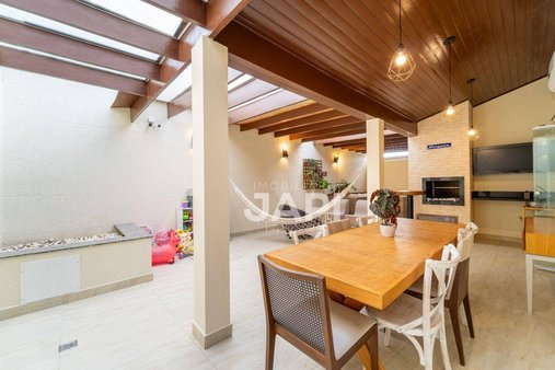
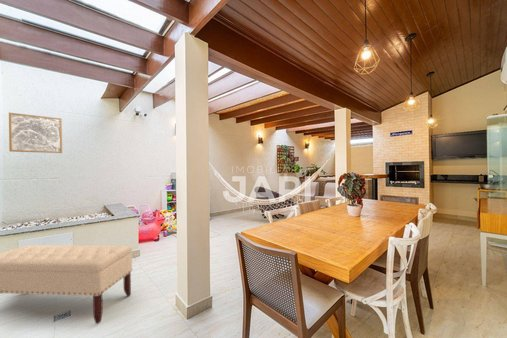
+ bench [0,244,133,325]
+ wall art [8,112,63,154]
